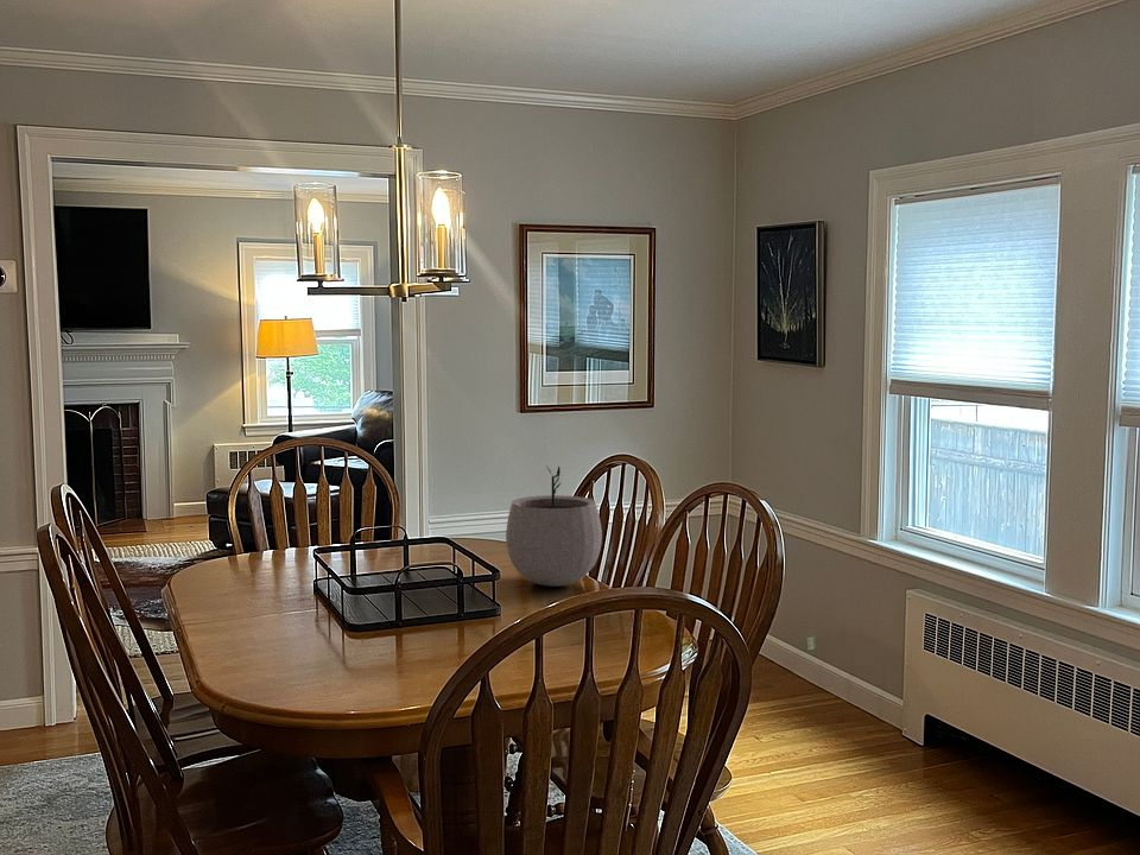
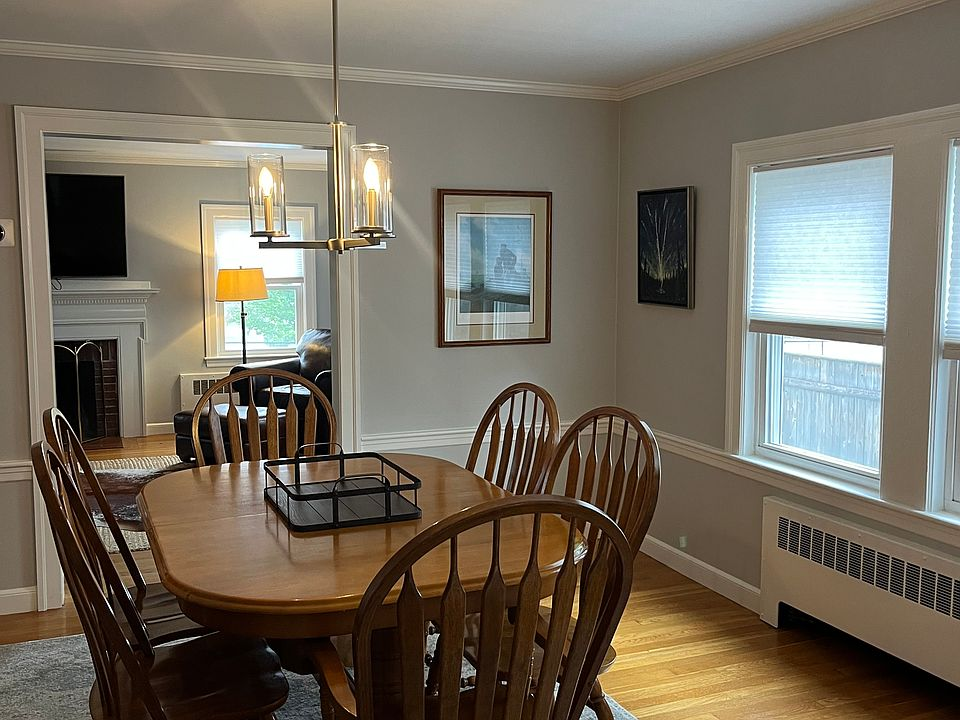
- plant pot [505,466,603,588]
